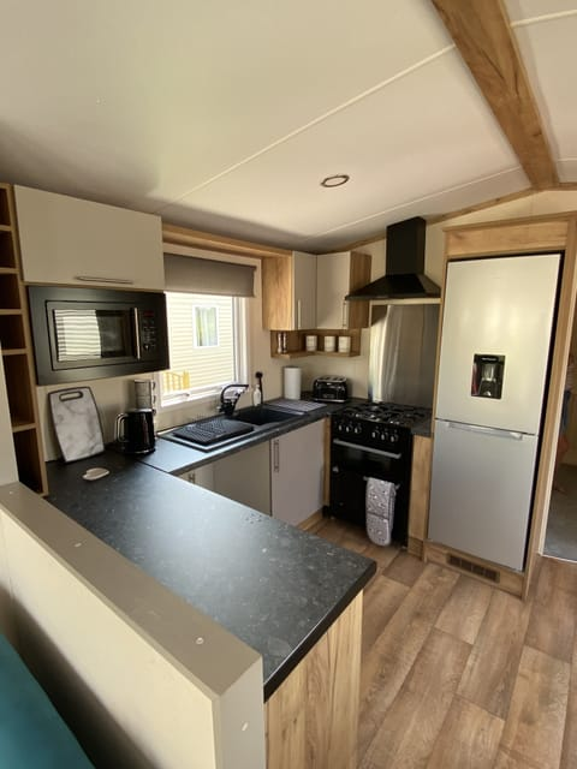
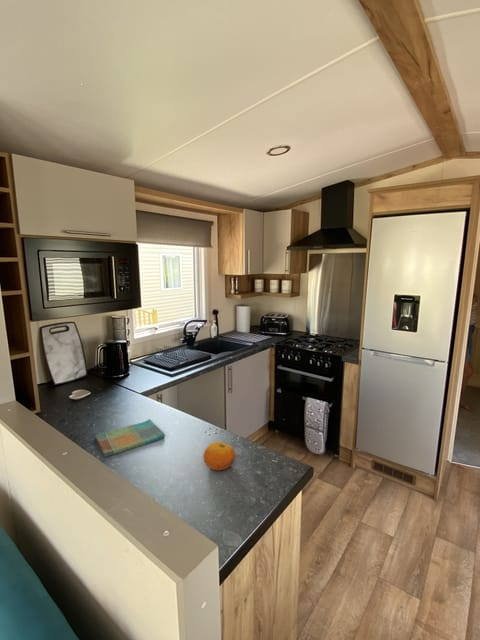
+ fruit [202,441,236,471]
+ dish towel [94,418,166,458]
